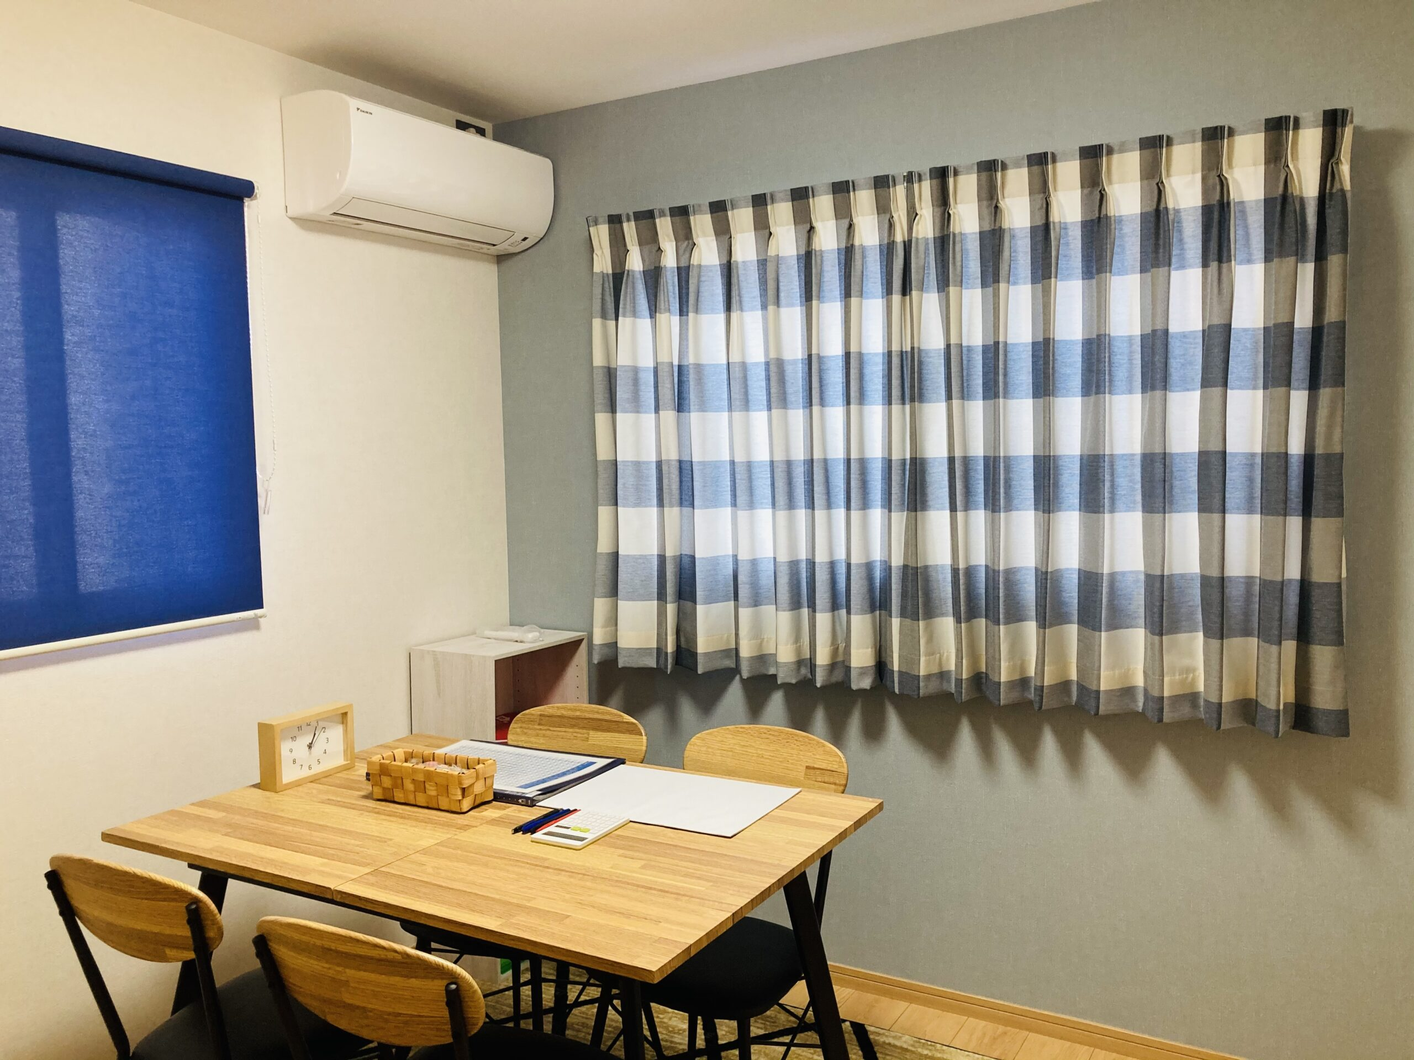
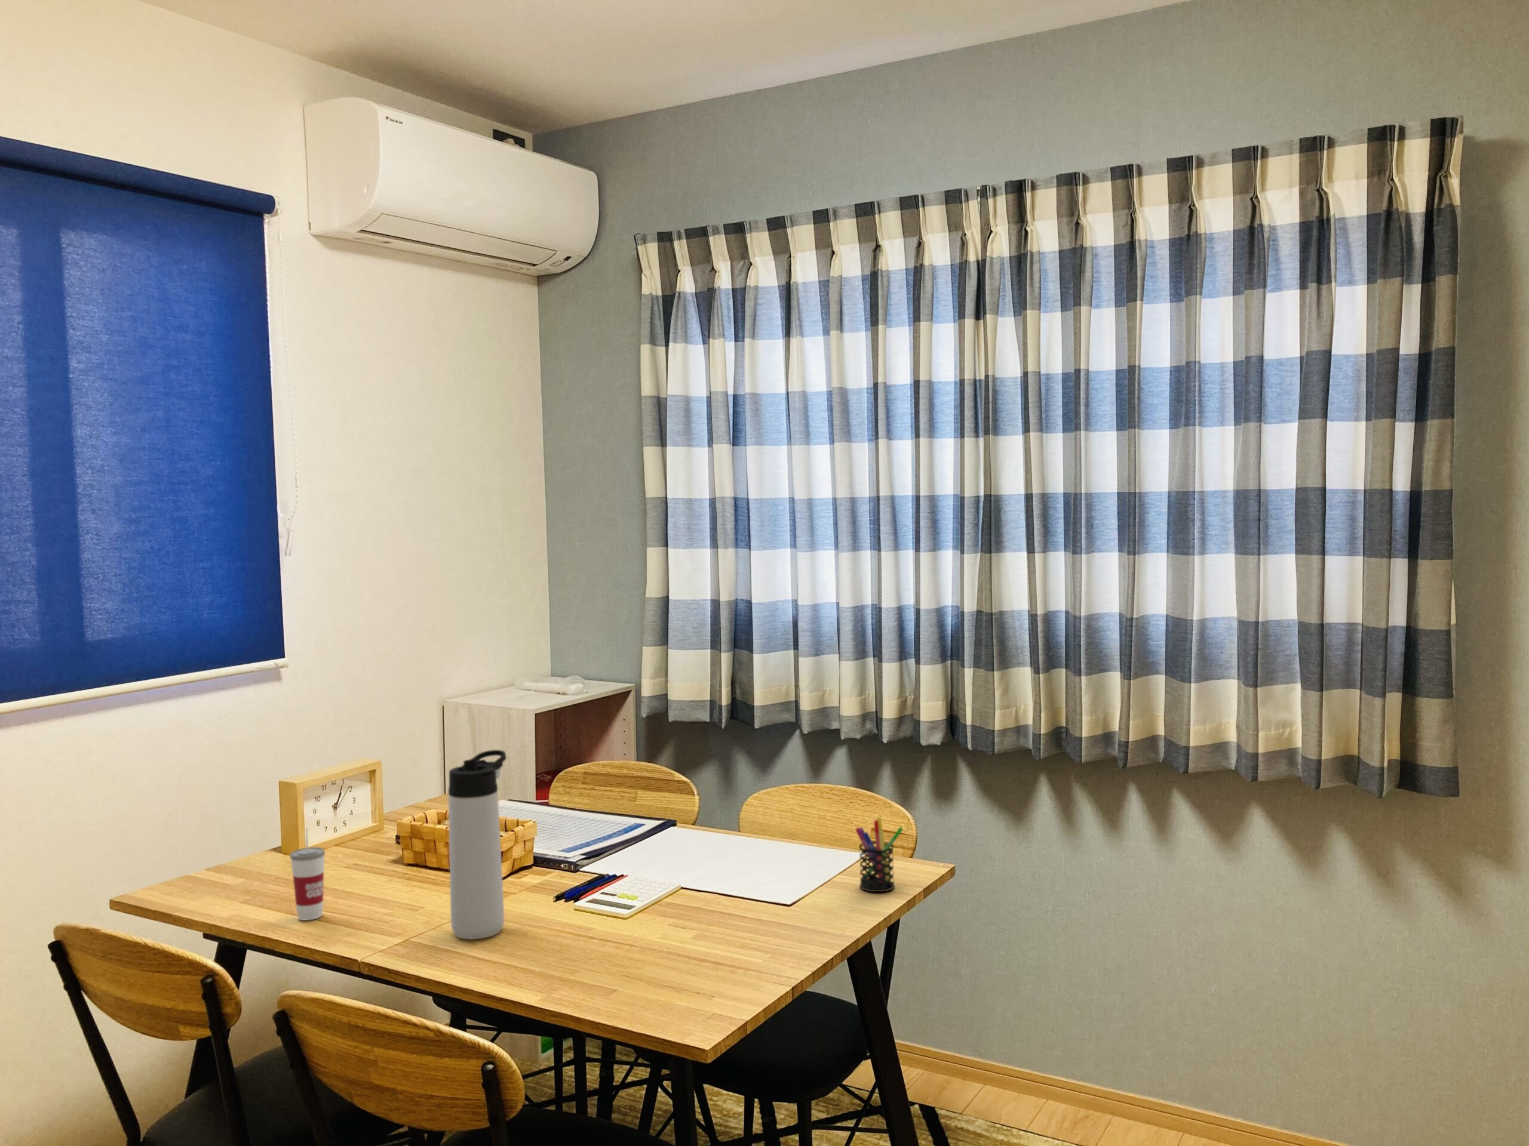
+ pen holder [855,816,904,892]
+ cup [290,827,325,921]
+ thermos bottle [448,749,507,940]
